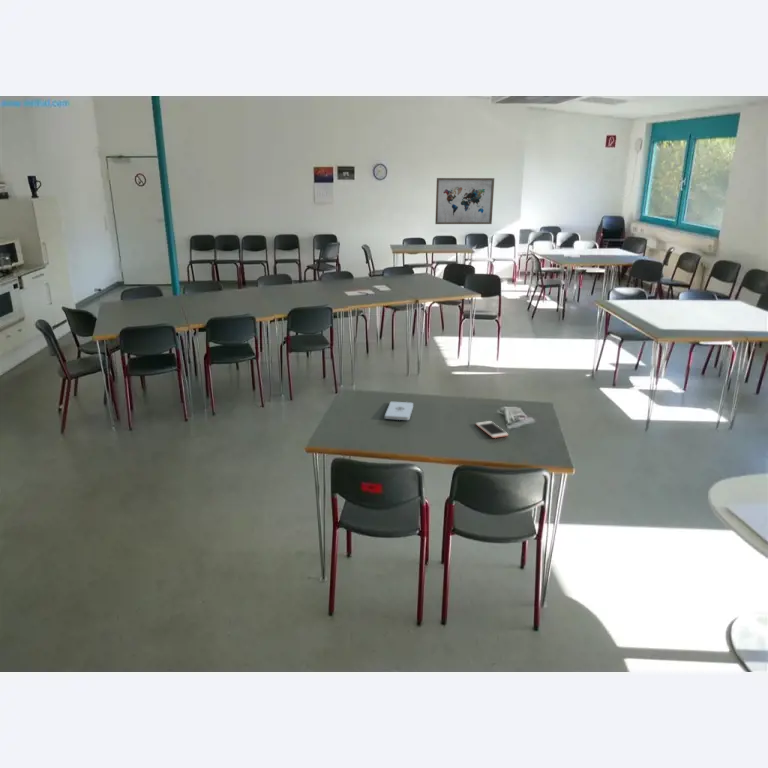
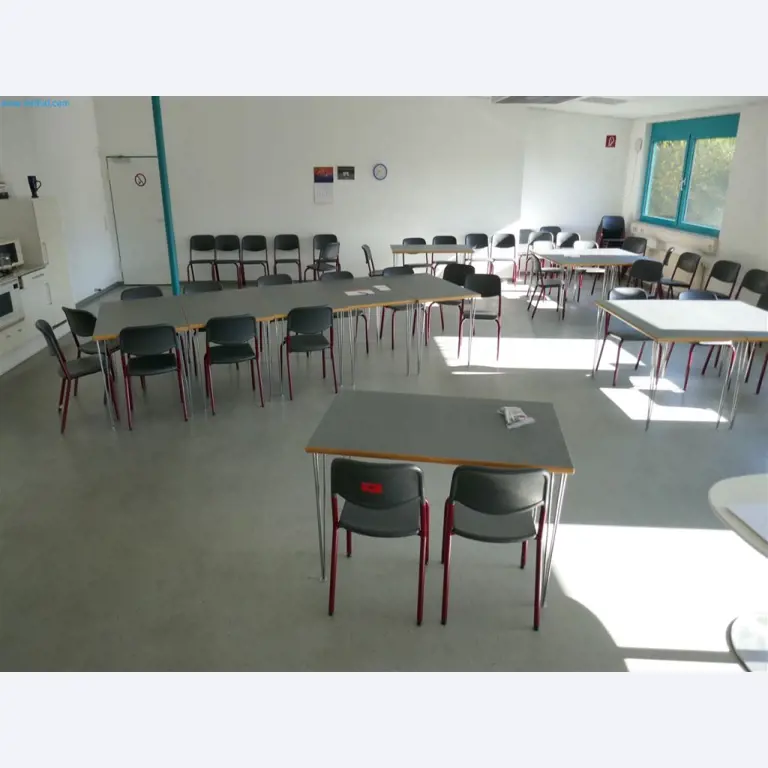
- notepad [384,401,414,421]
- cell phone [475,420,509,439]
- wall art [434,177,495,225]
